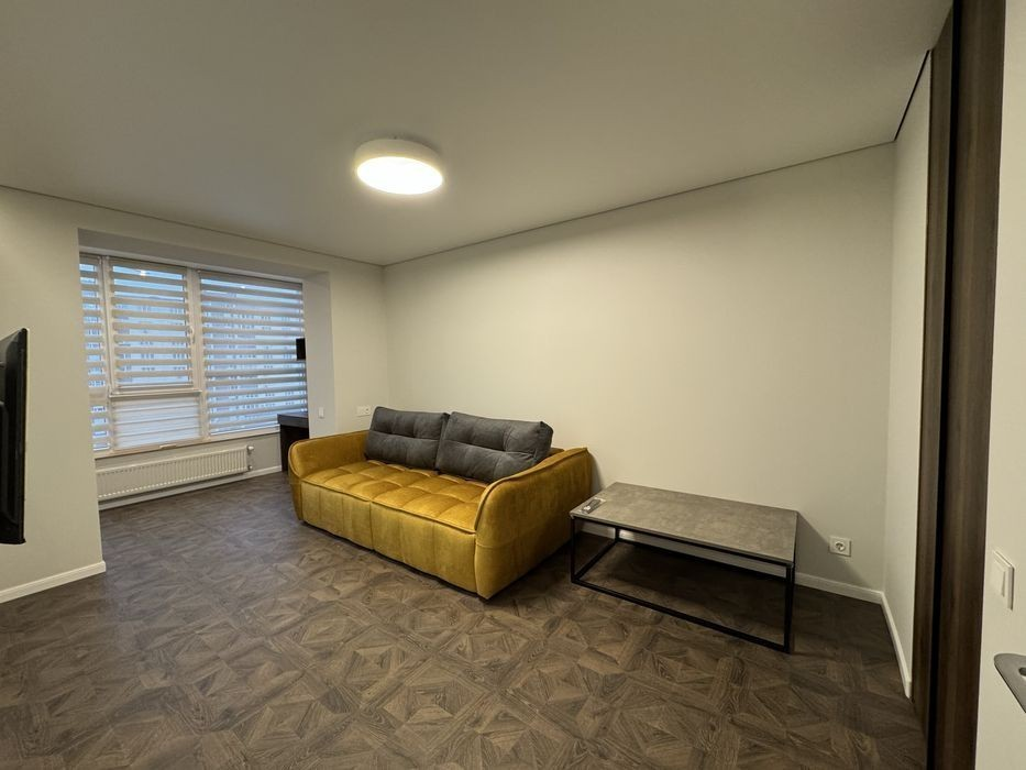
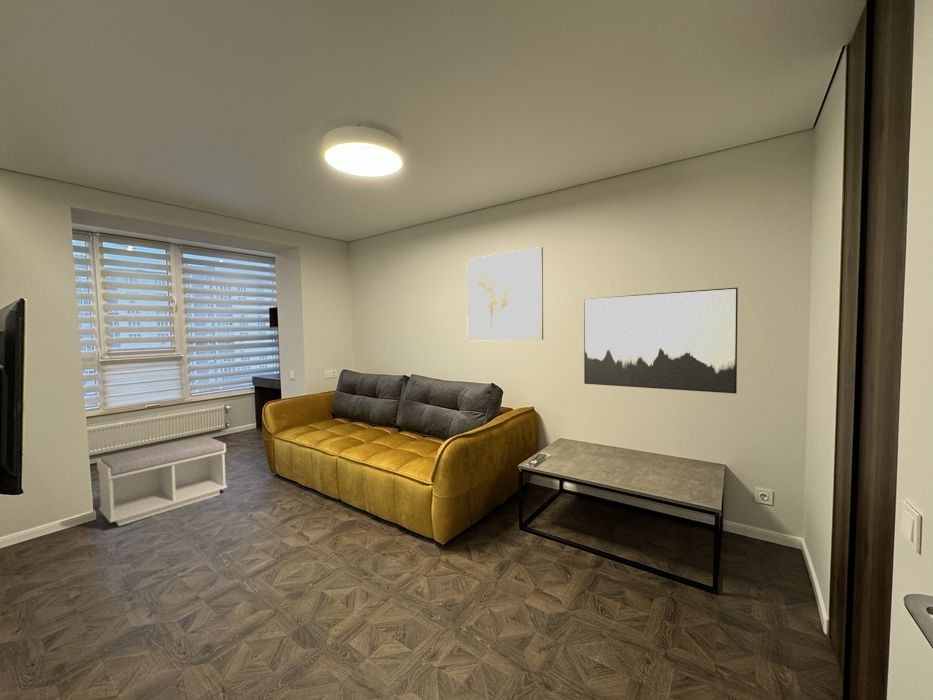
+ wall art [466,246,544,341]
+ bench [96,436,228,527]
+ wall art [583,287,739,395]
